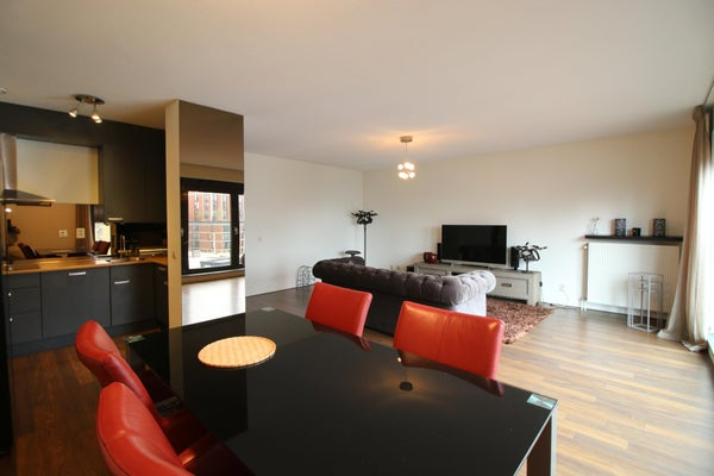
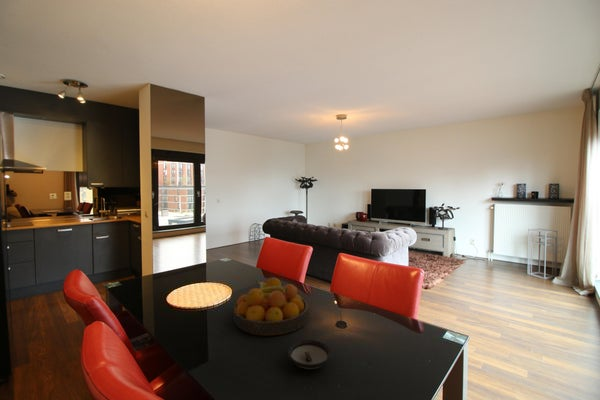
+ saucer [287,339,332,370]
+ fruit bowl [232,277,310,336]
